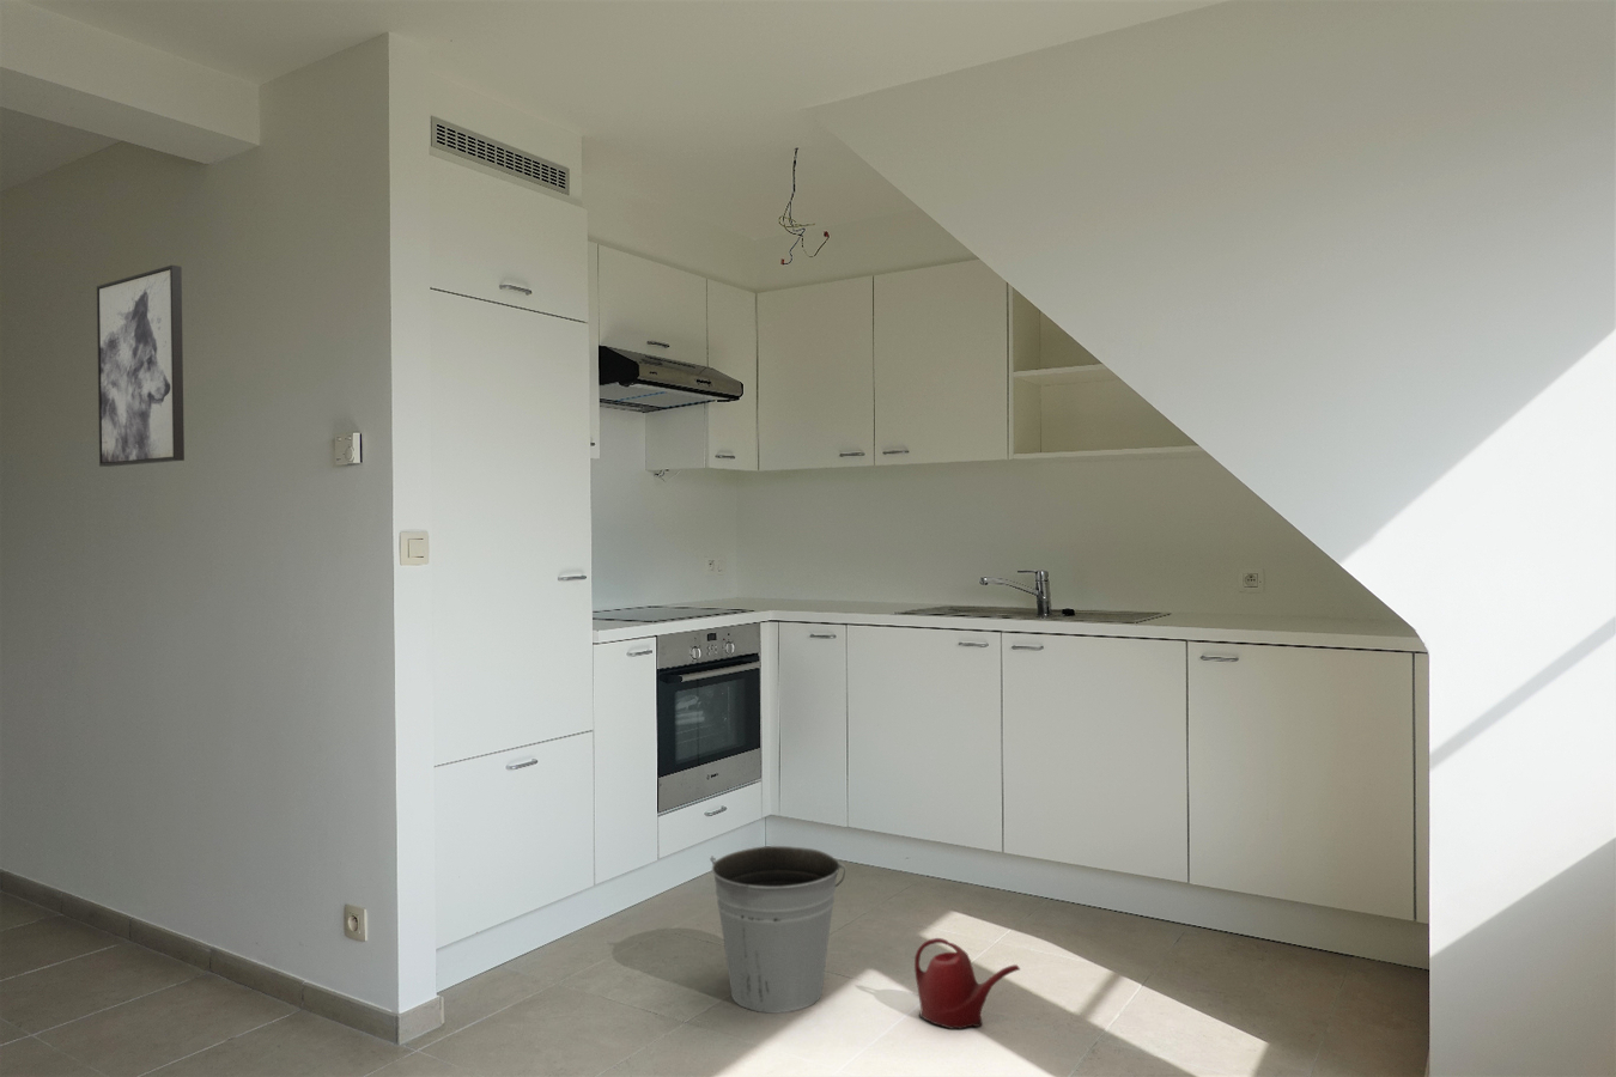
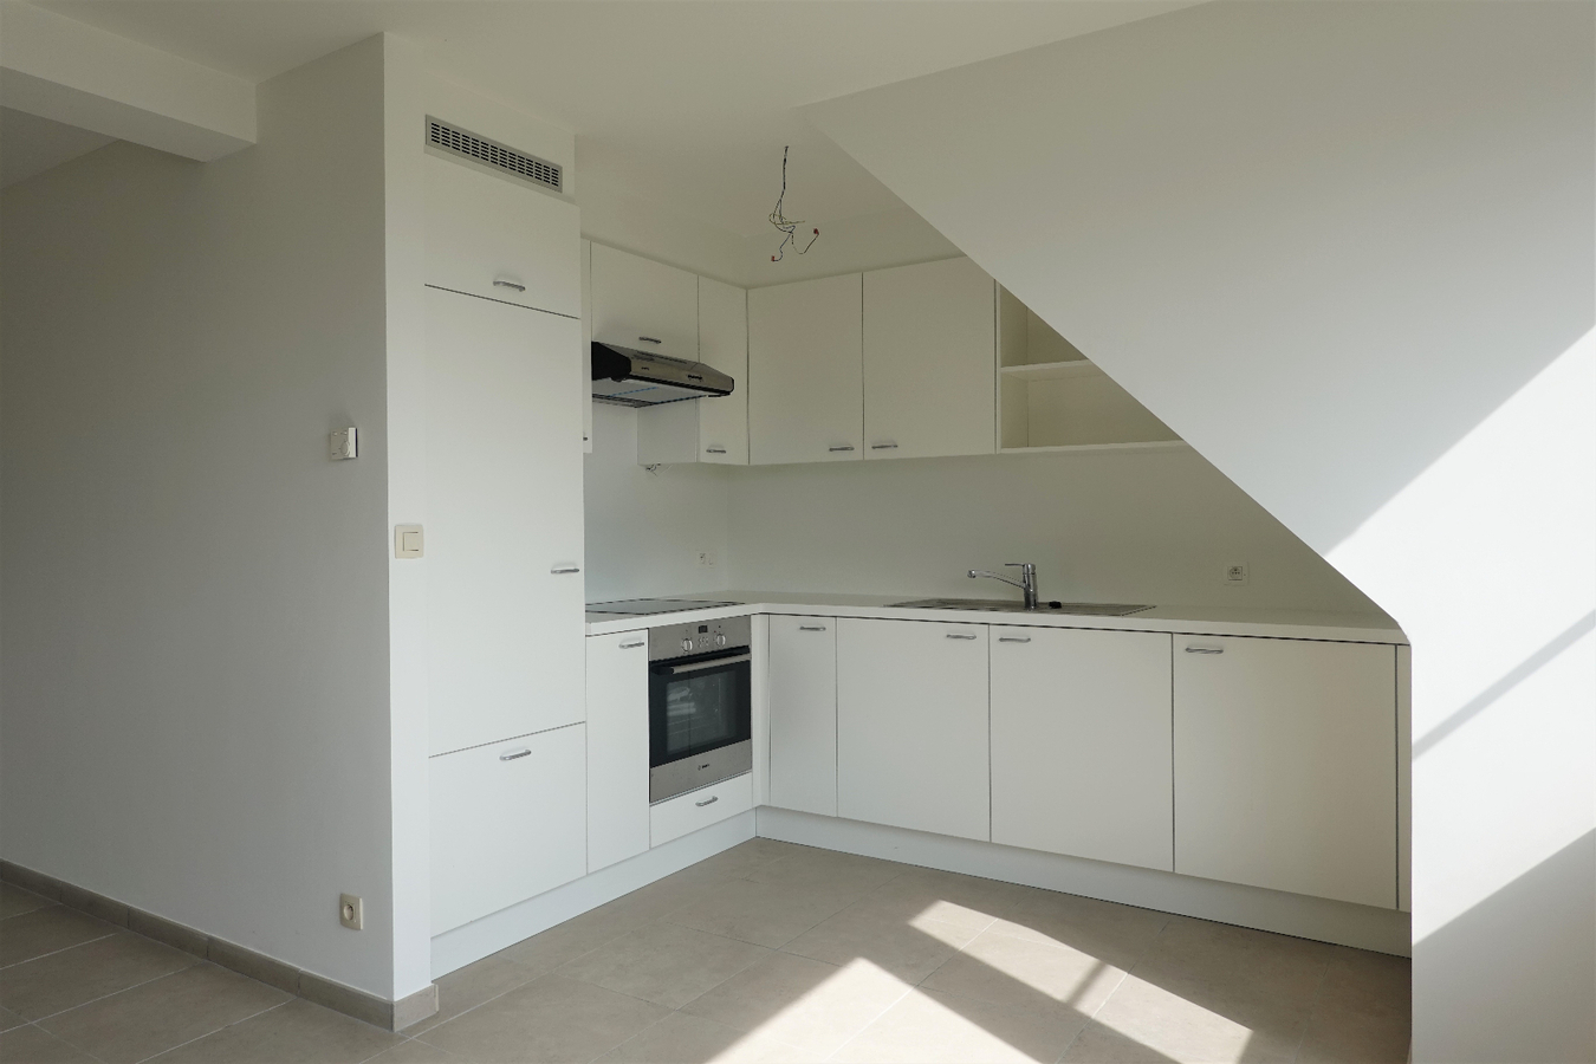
- wall art [96,264,185,468]
- bucket [708,845,846,1014]
- watering can [914,938,1021,1030]
